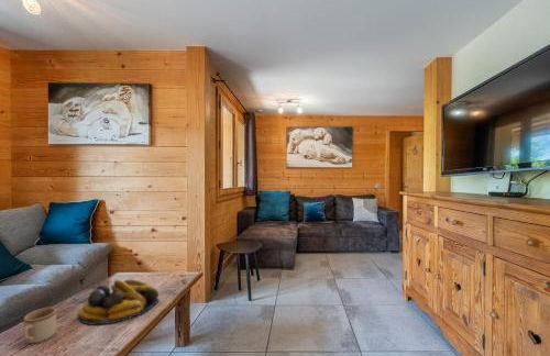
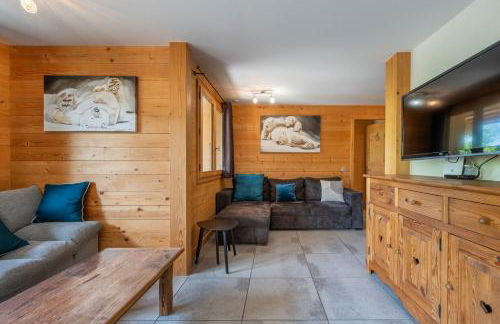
- mug [22,307,57,345]
- fruit bowl [77,278,161,326]
